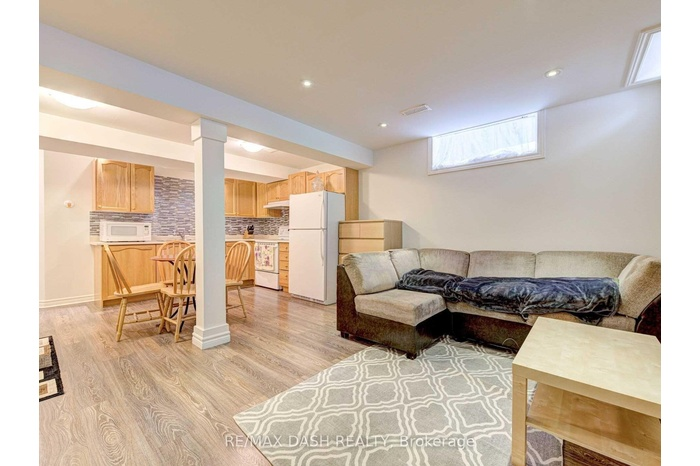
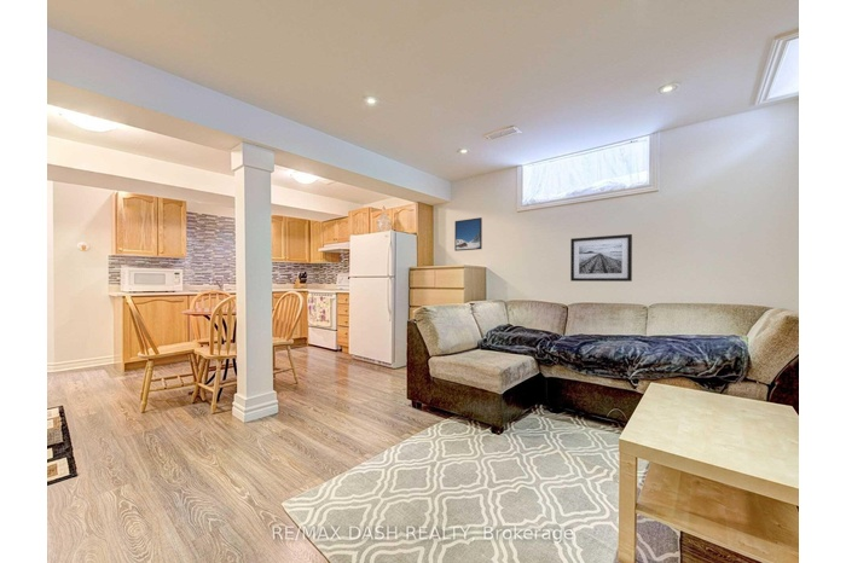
+ wall art [569,233,633,283]
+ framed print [453,216,483,253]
